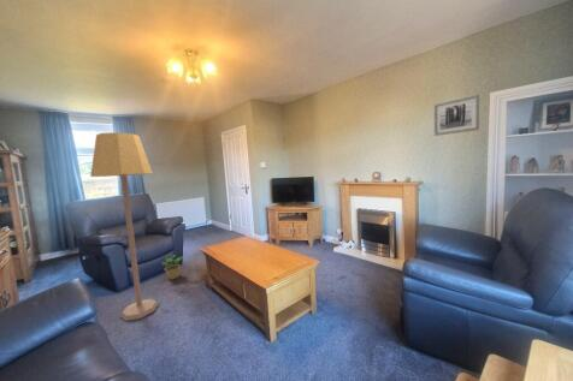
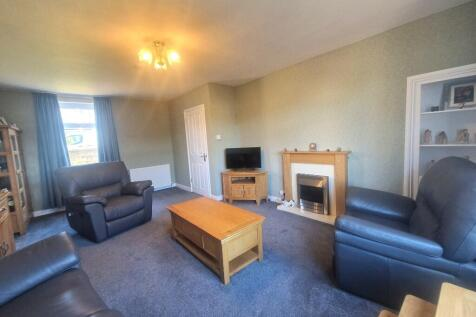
- wall art [432,94,480,137]
- lamp [89,131,159,322]
- potted plant [161,254,184,281]
